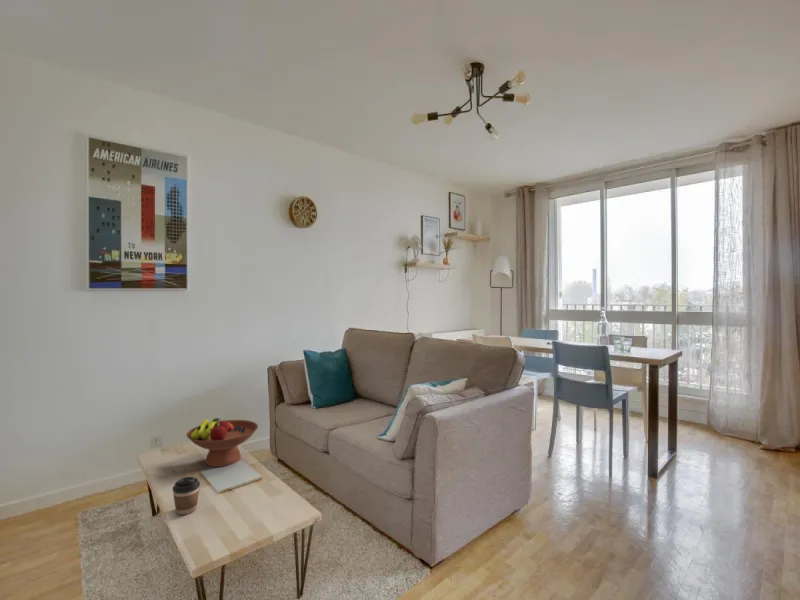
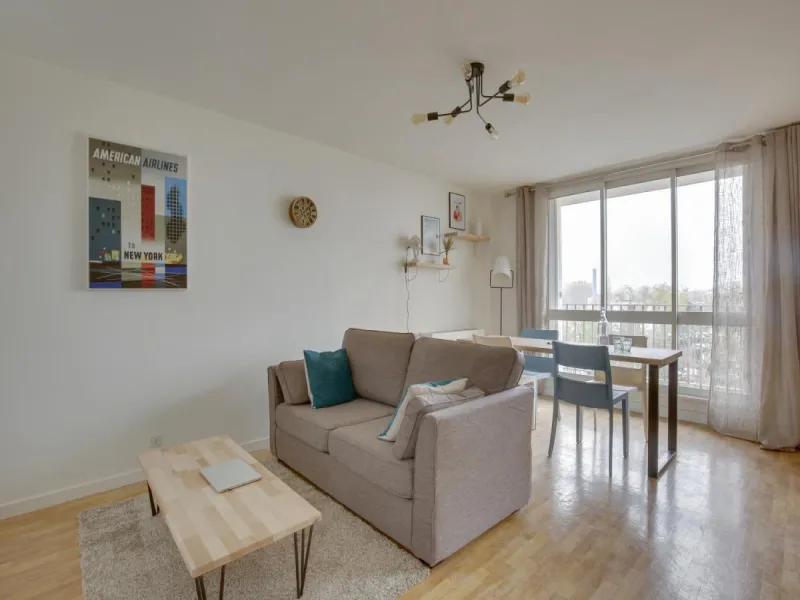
- coffee cup [171,476,201,516]
- fruit bowl [185,417,259,468]
